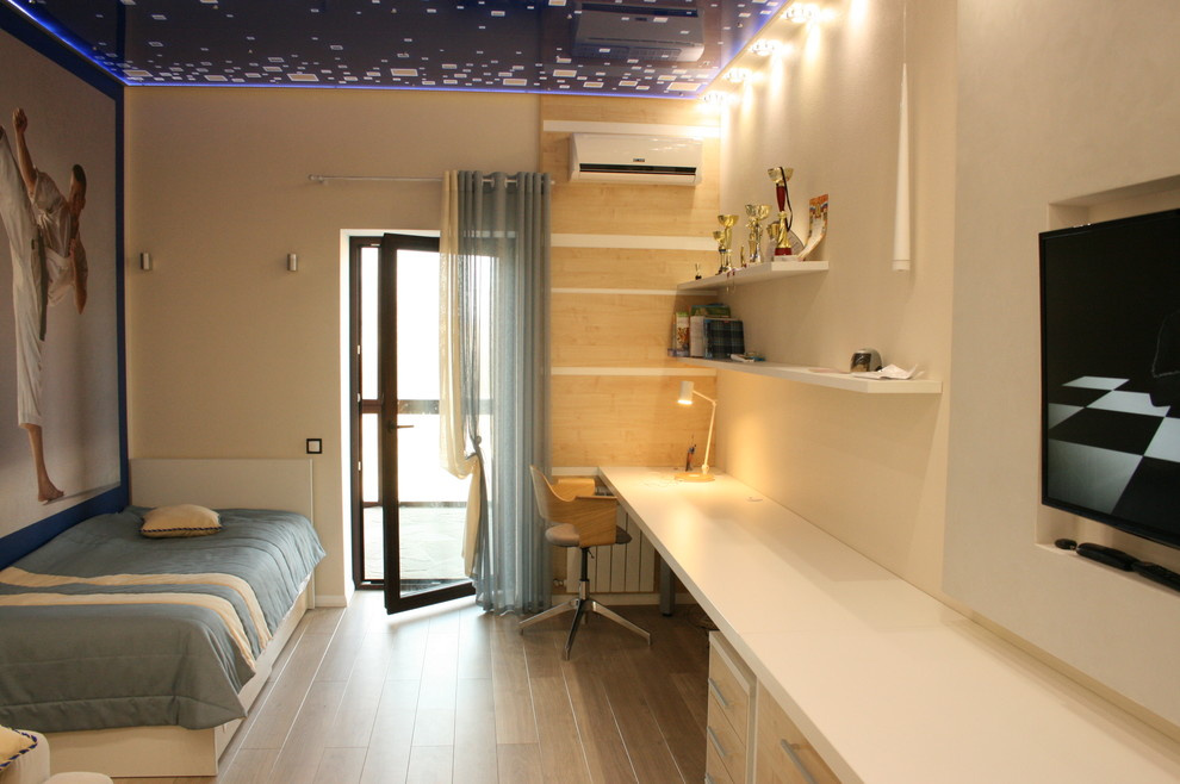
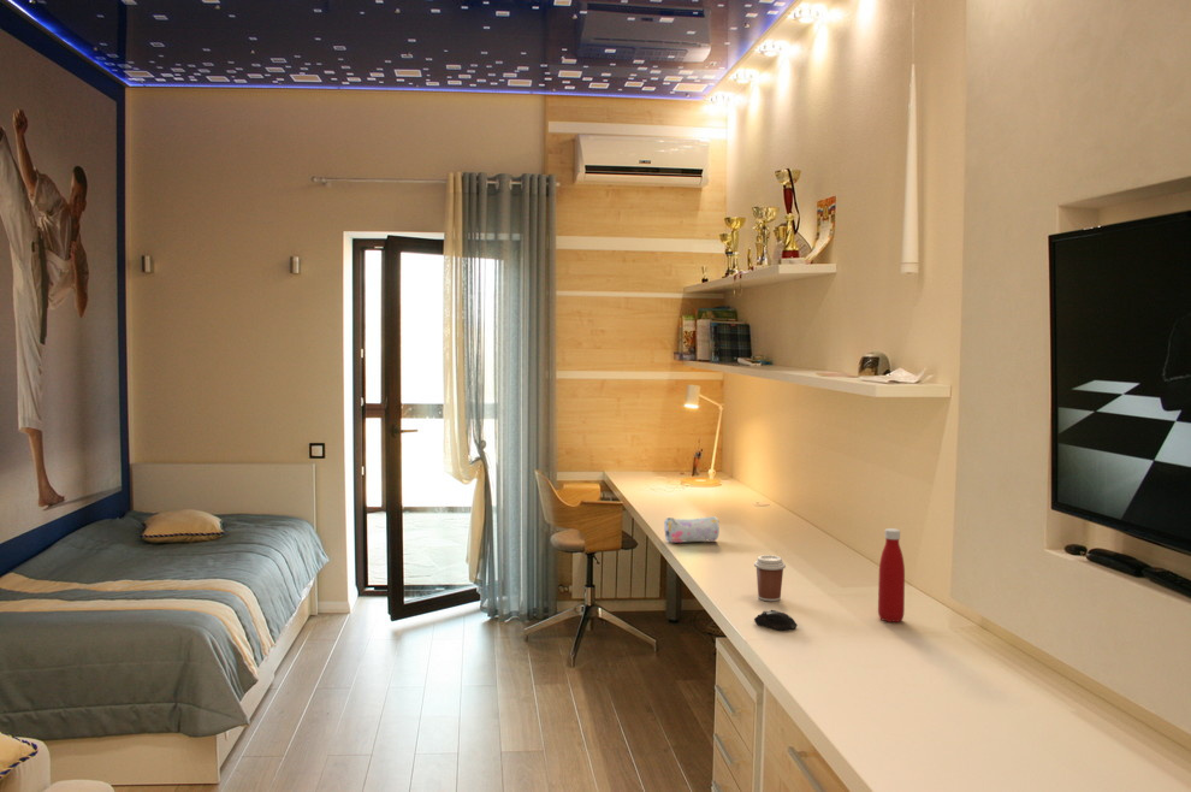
+ pencil case [663,515,721,544]
+ computer mouse [753,609,799,632]
+ coffee cup [753,554,787,602]
+ bottle [877,527,906,623]
